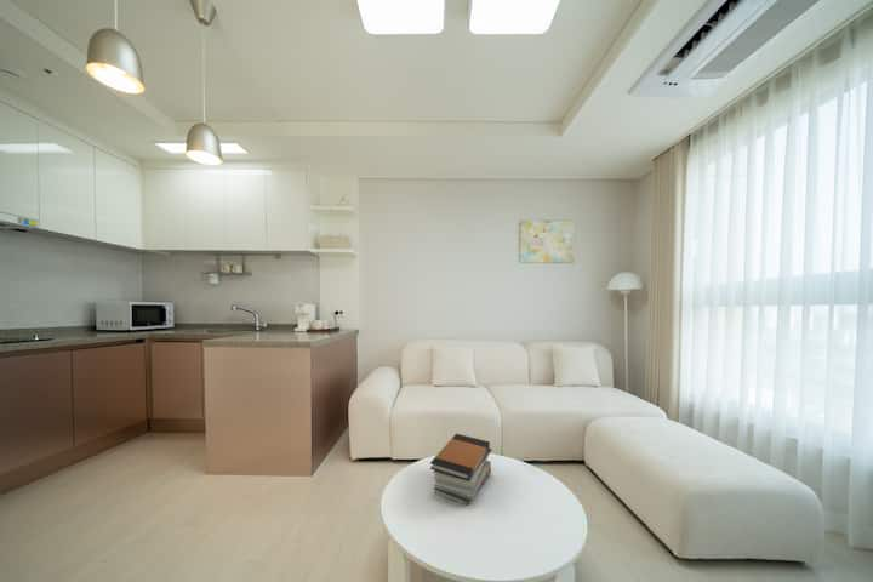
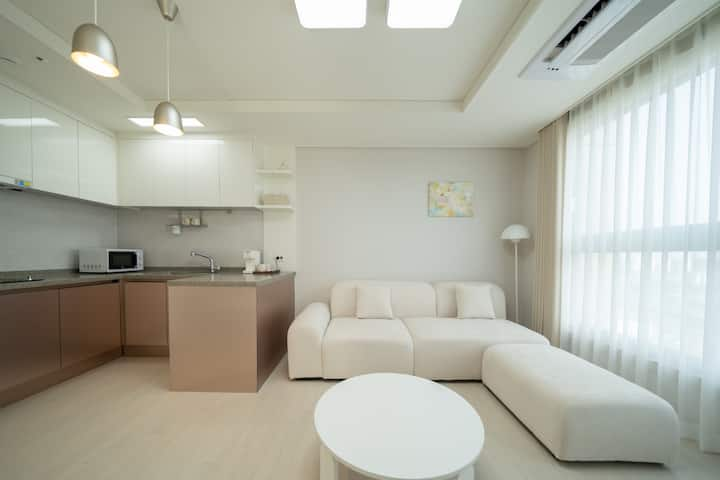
- book stack [429,433,493,507]
